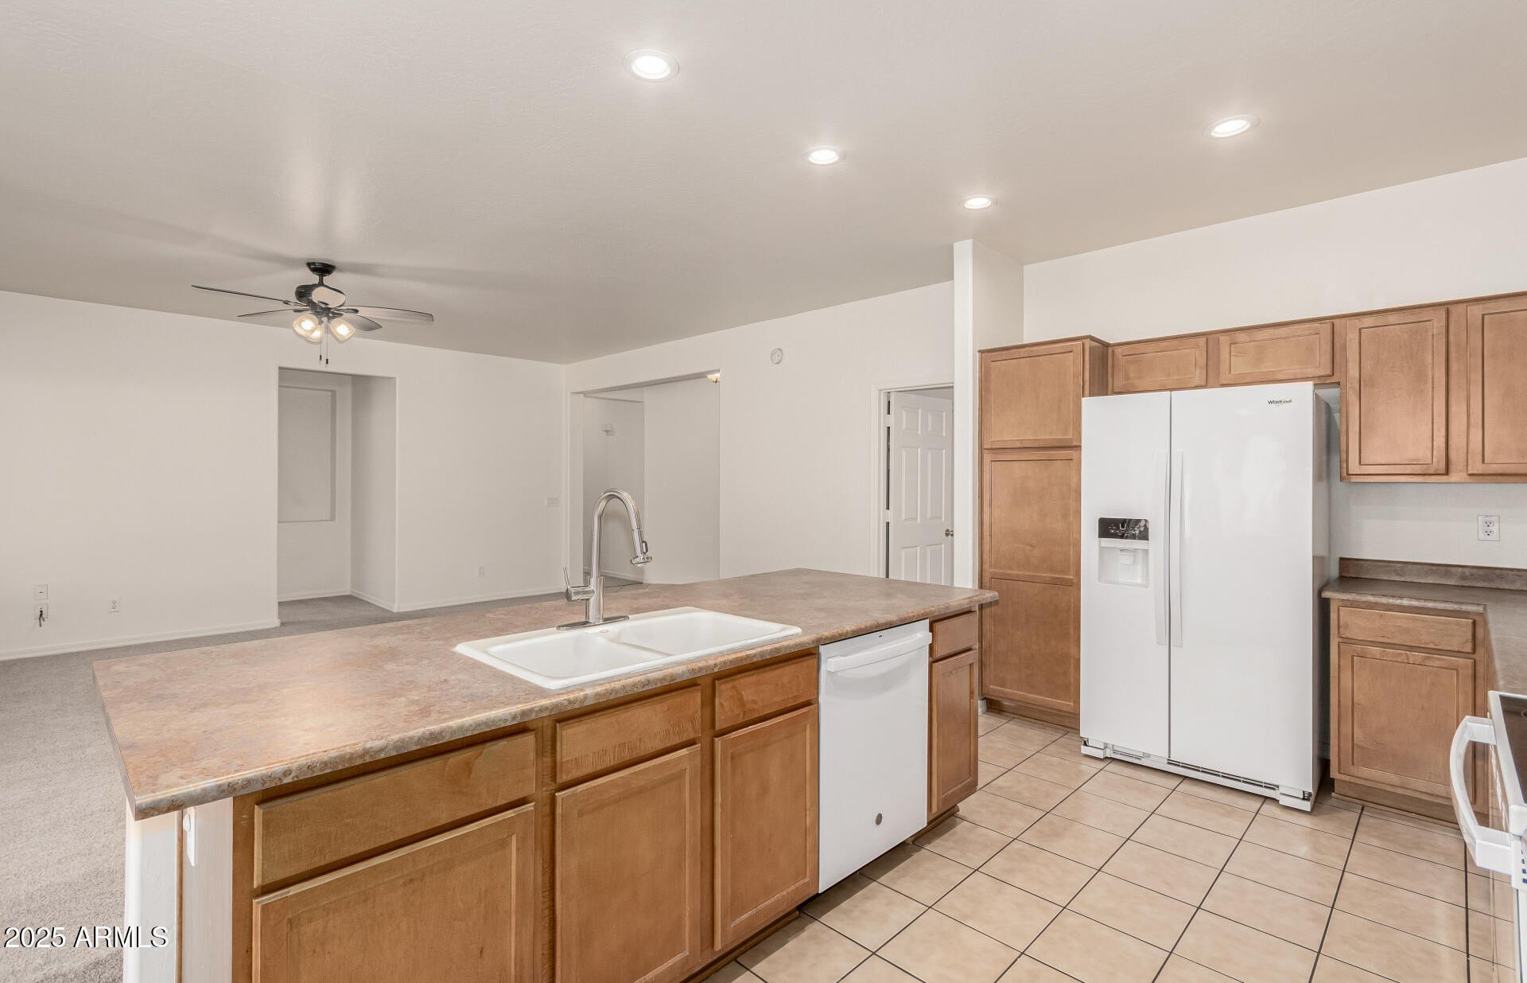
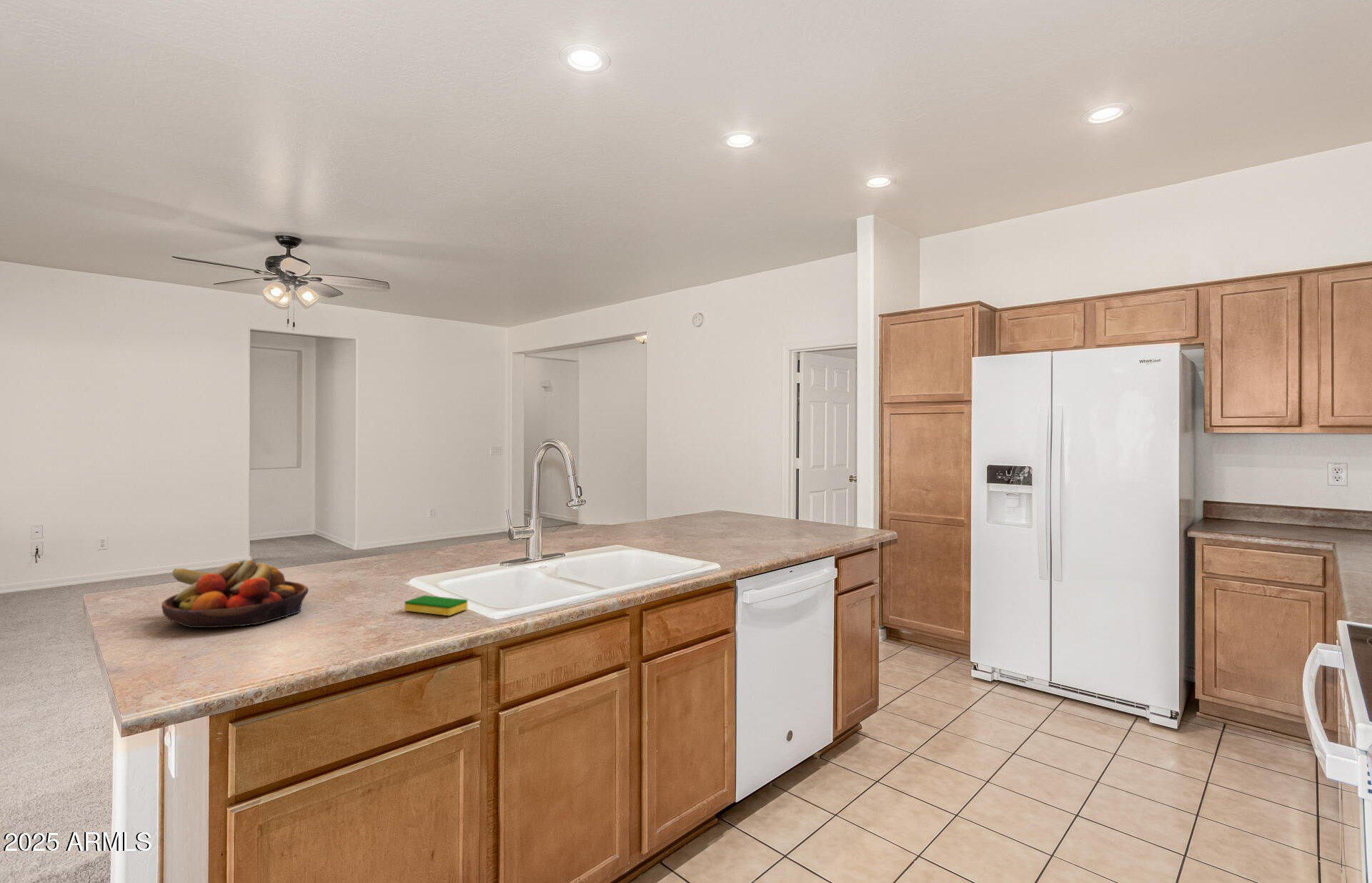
+ fruit bowl [161,559,309,628]
+ dish sponge [404,595,468,616]
